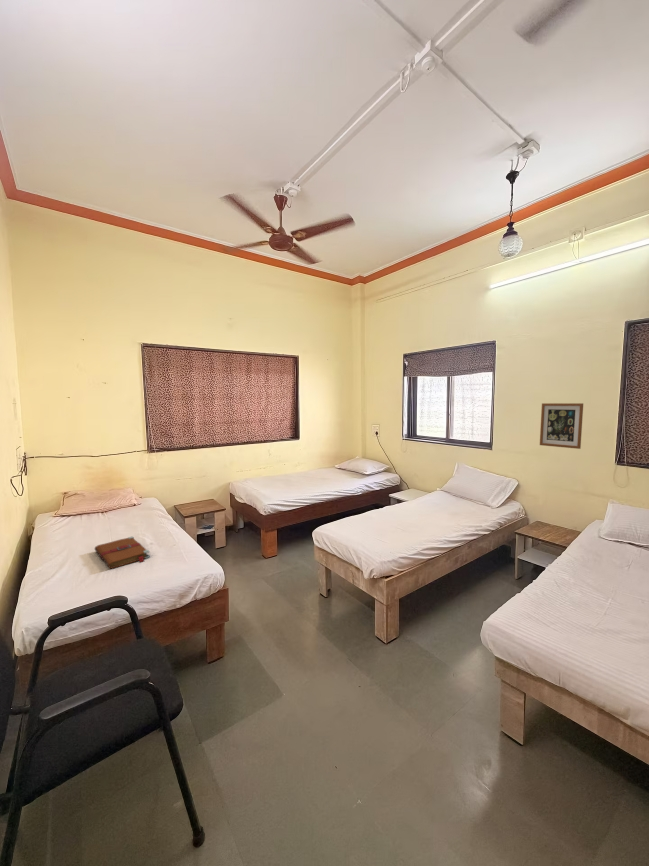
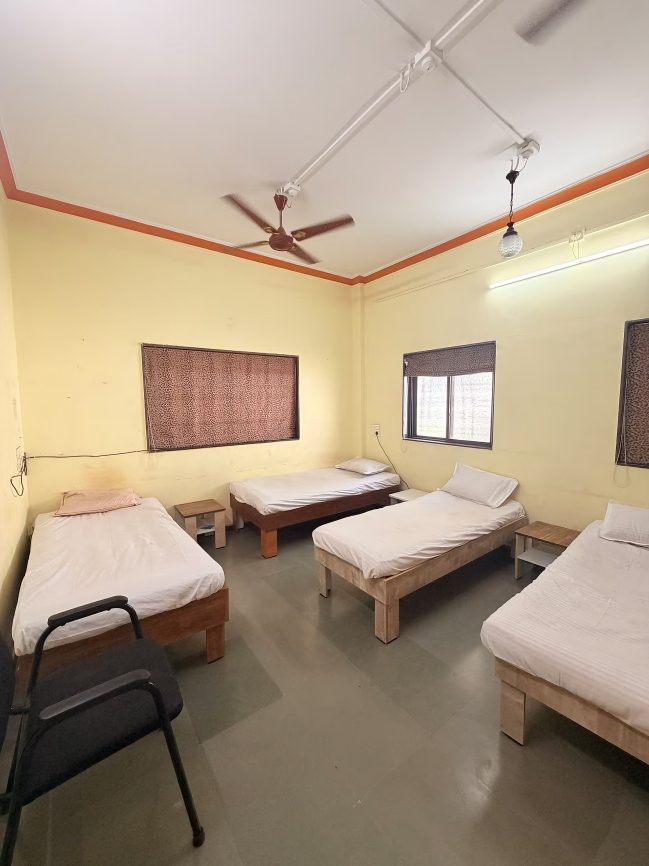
- wall art [539,402,584,450]
- book [94,535,151,569]
